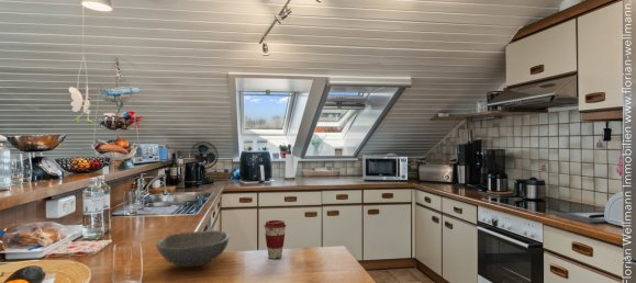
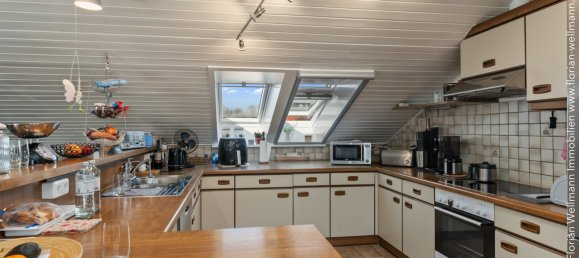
- bowl [155,229,230,268]
- coffee cup [264,219,288,260]
